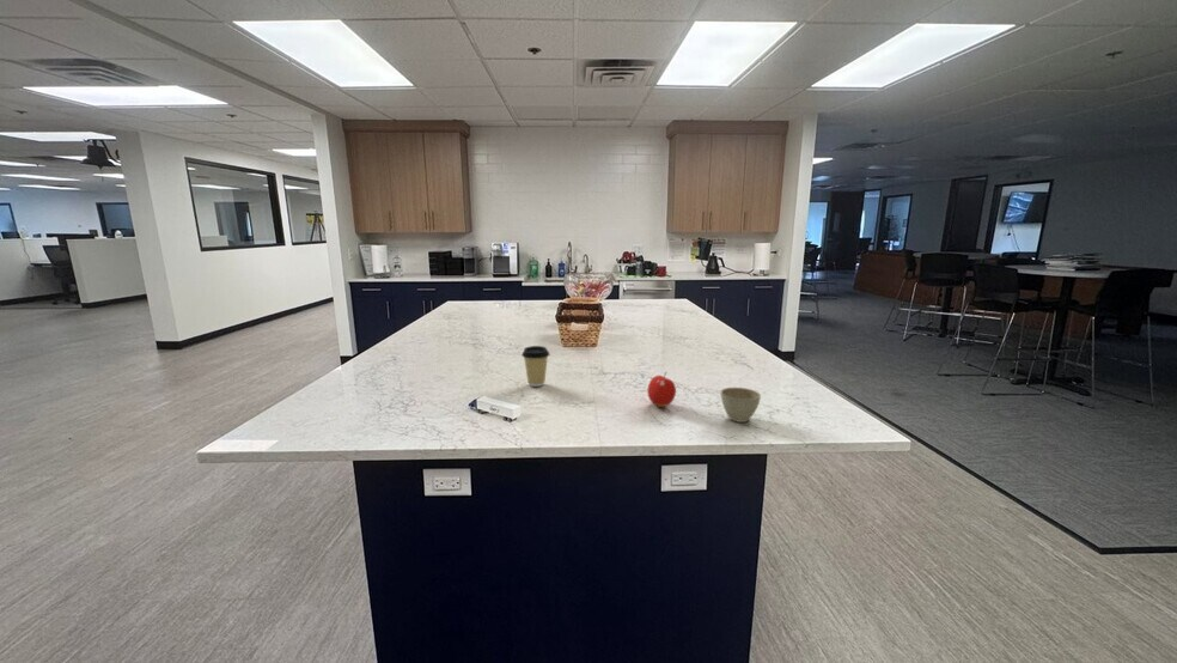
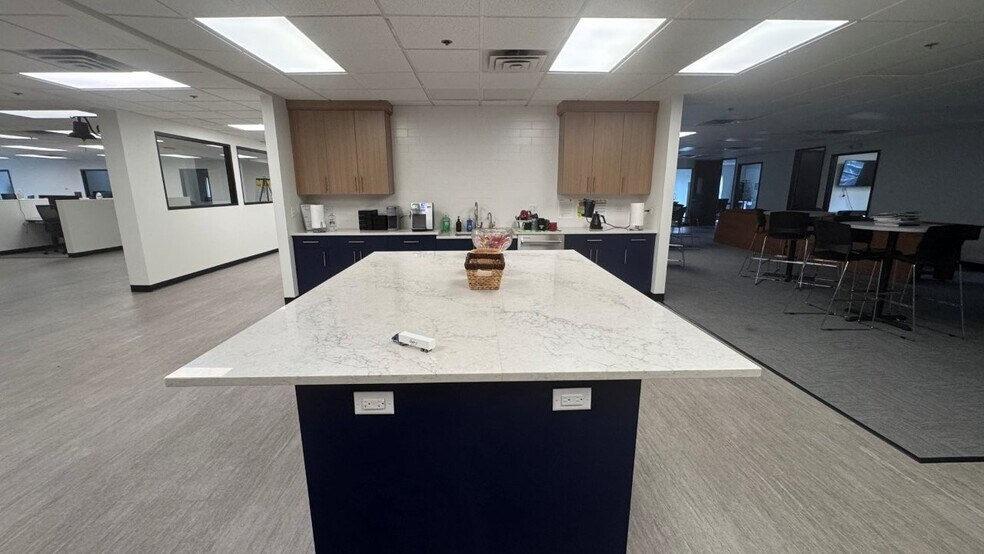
- coffee cup [520,345,550,388]
- flower pot [720,387,762,424]
- fruit [646,371,677,408]
